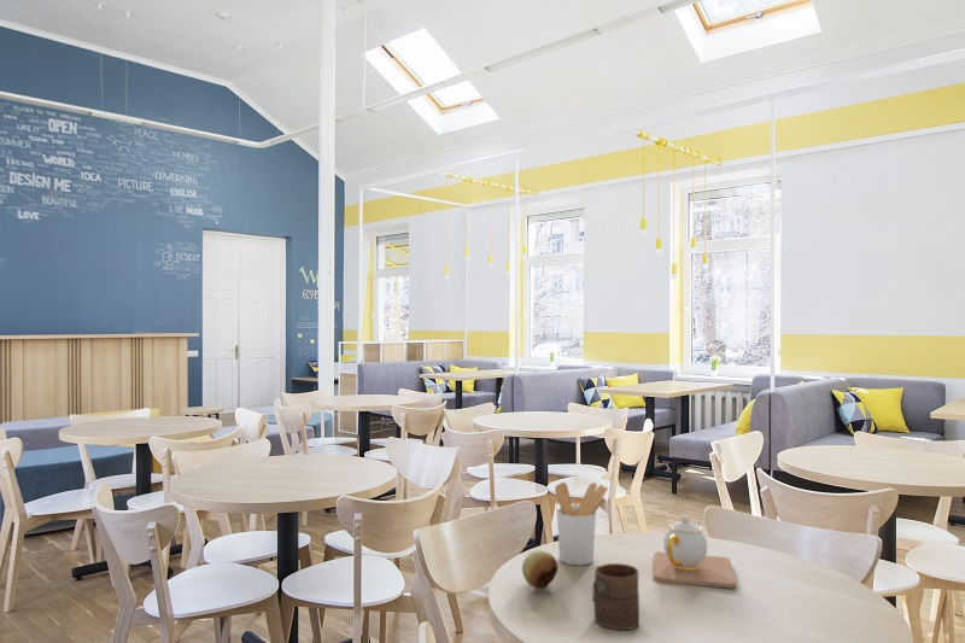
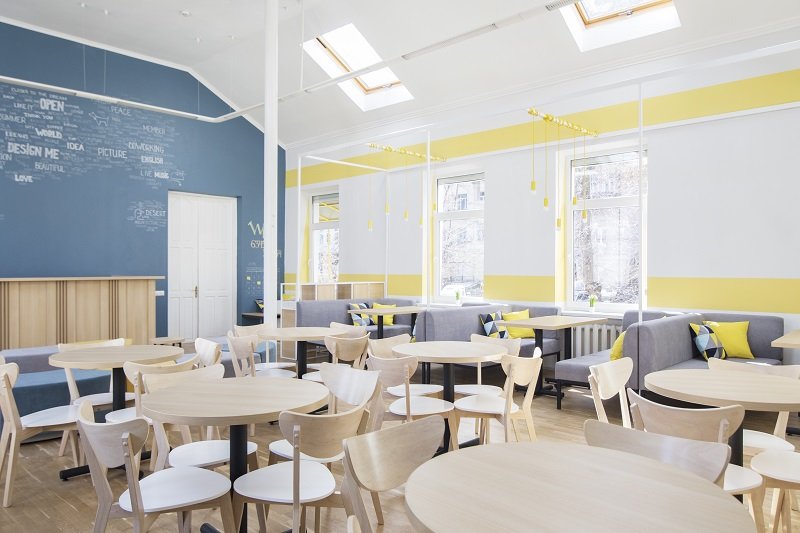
- utensil holder [554,481,609,567]
- cup [591,562,641,631]
- fruit [521,549,558,590]
- teapot [653,514,737,590]
